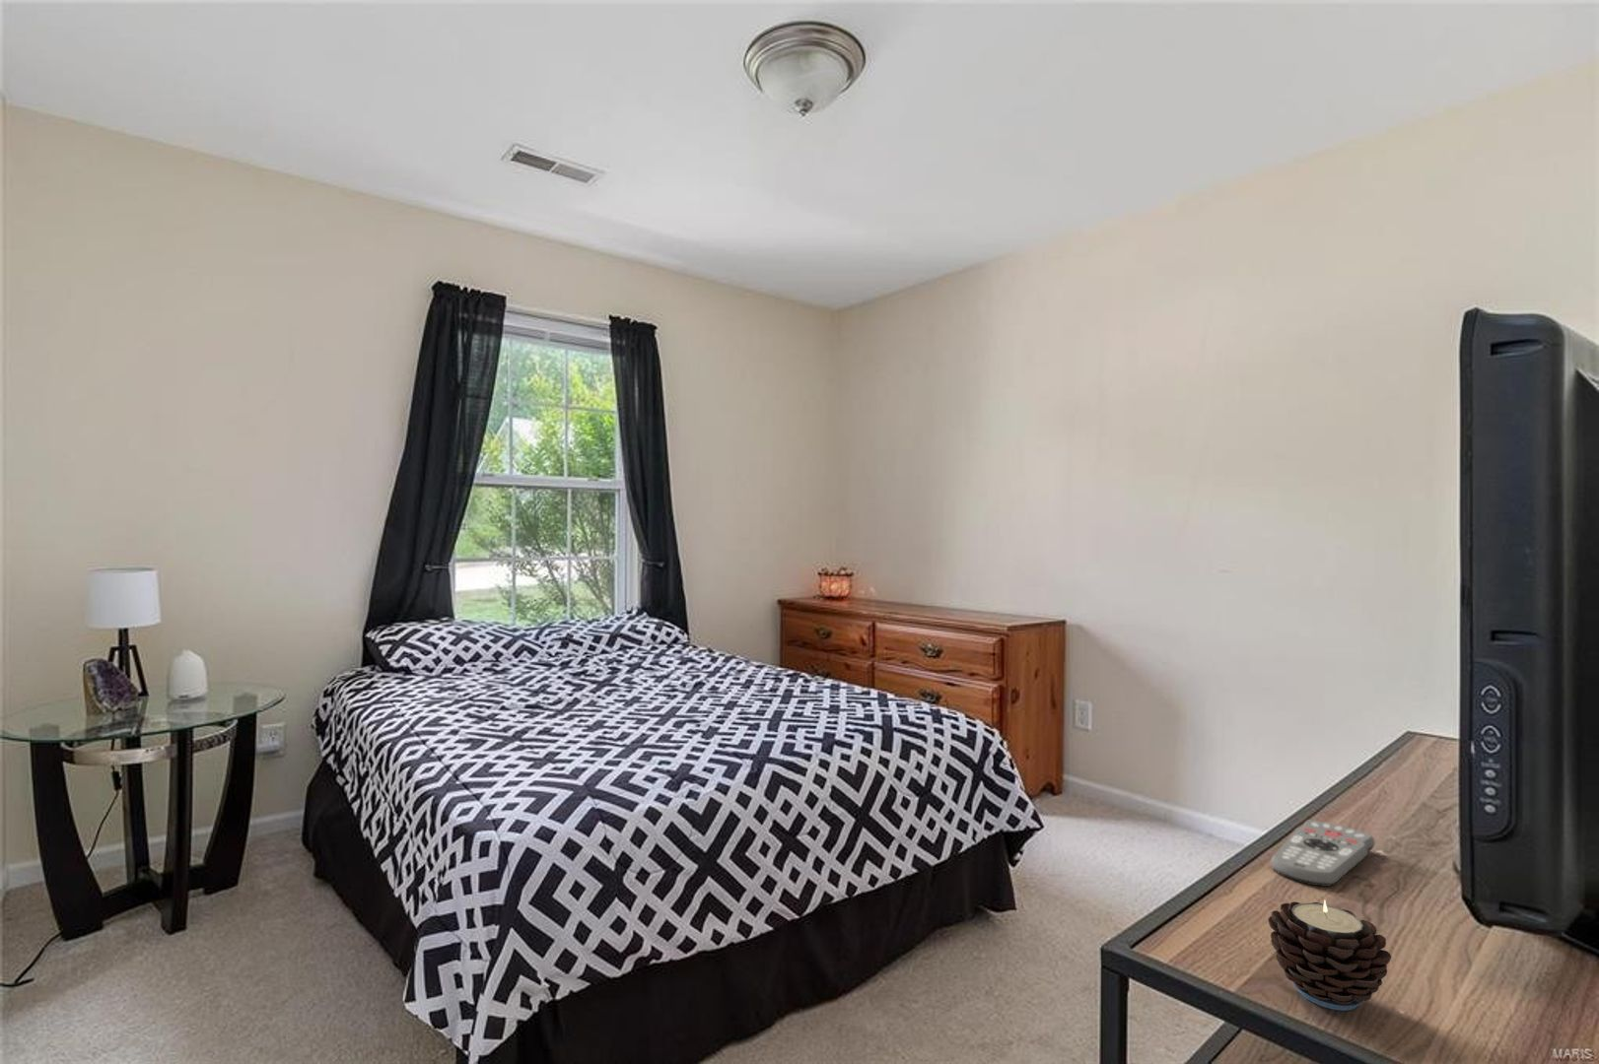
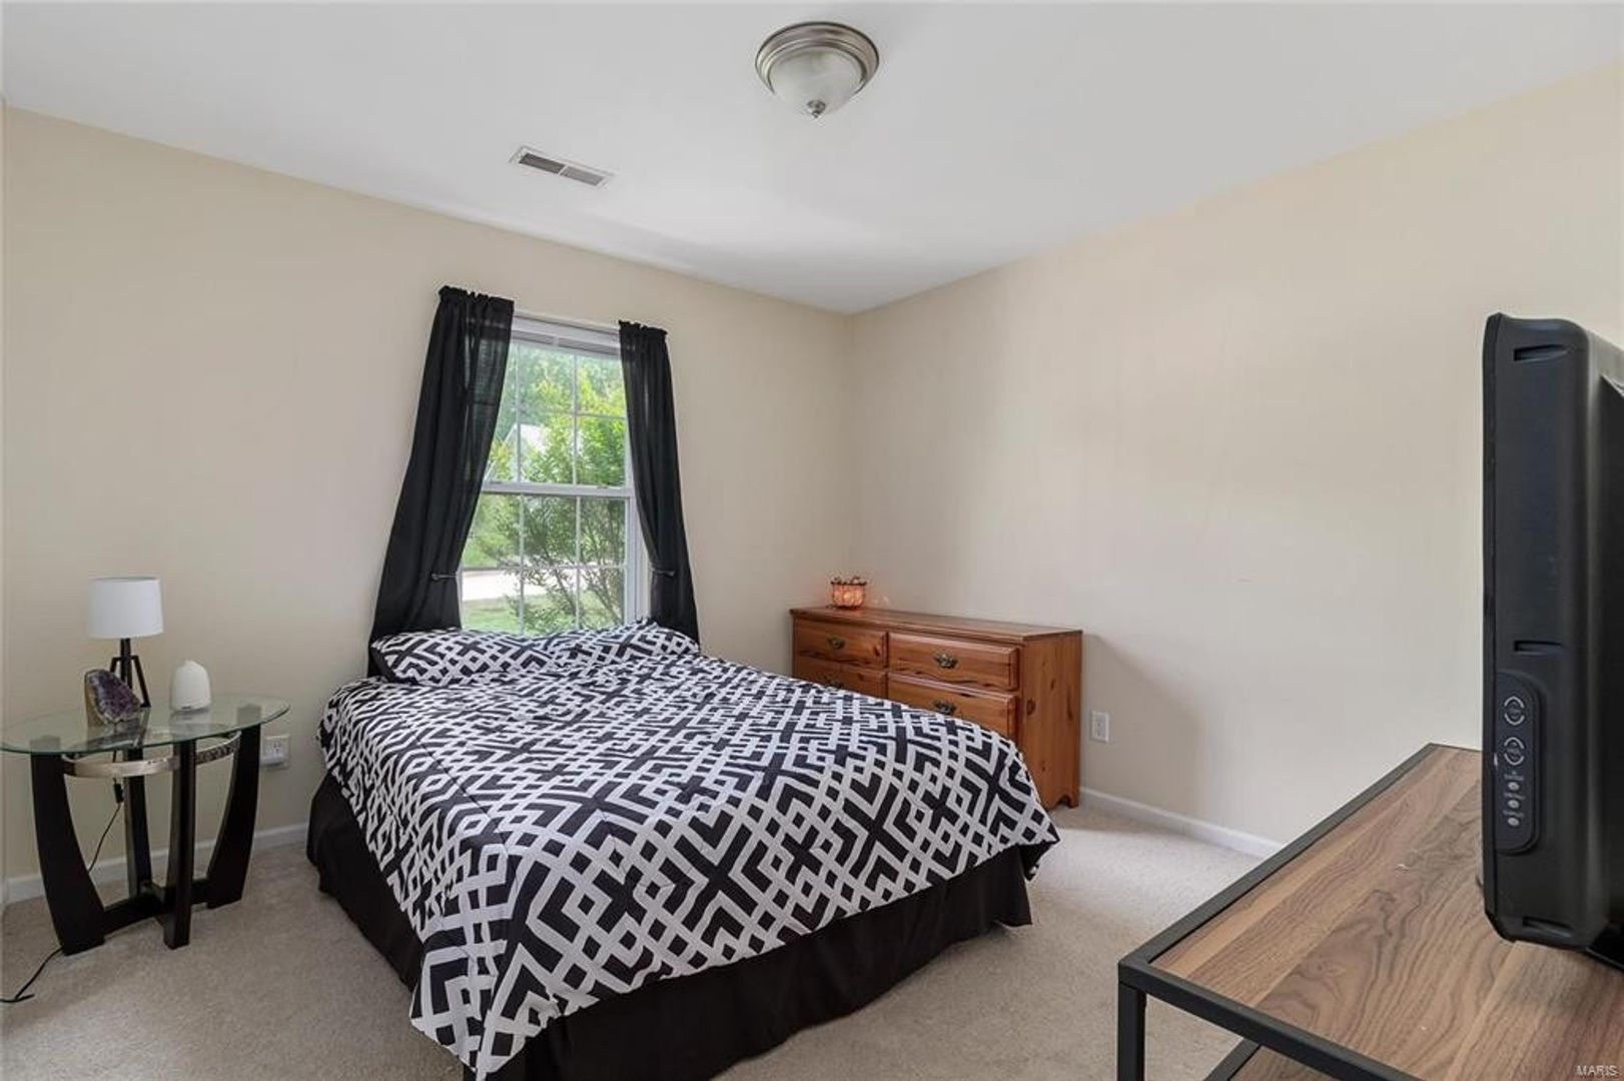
- candle [1266,899,1392,1012]
- remote control [1270,818,1376,887]
